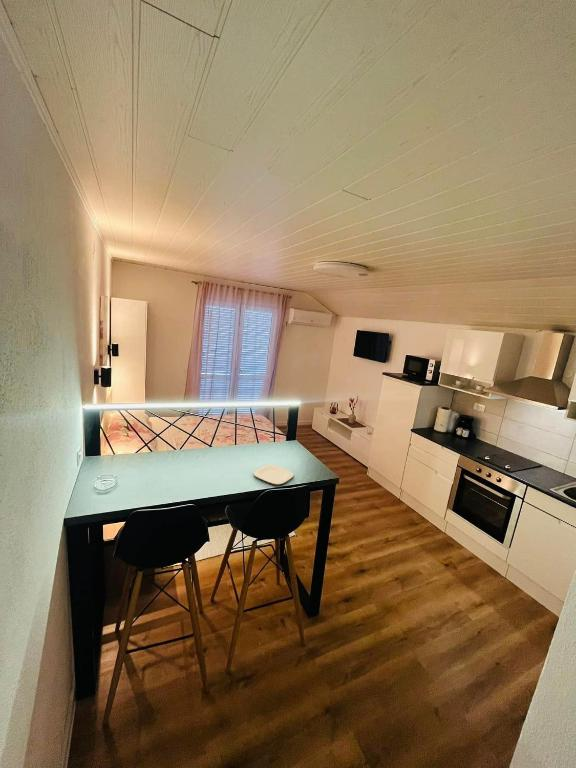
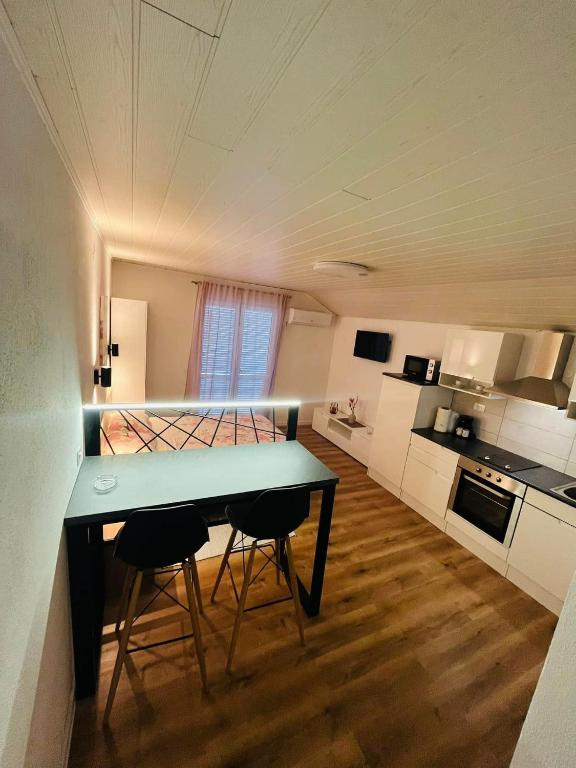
- plate [253,464,295,485]
